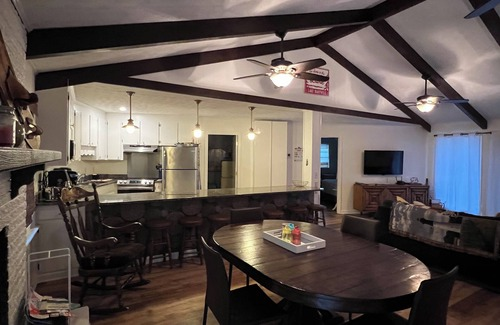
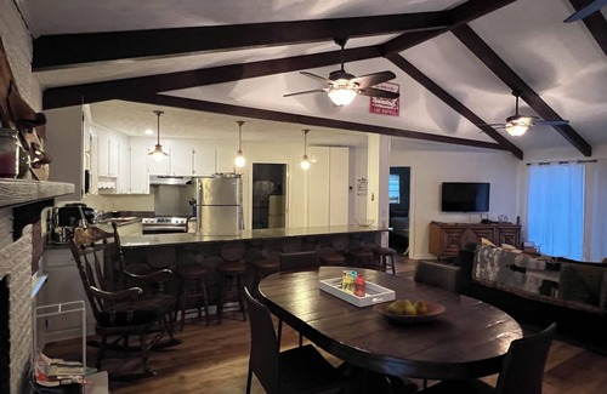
+ fruit bowl [373,298,447,325]
